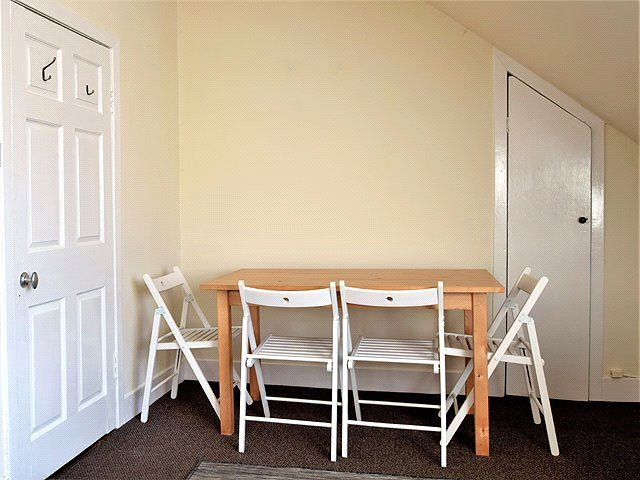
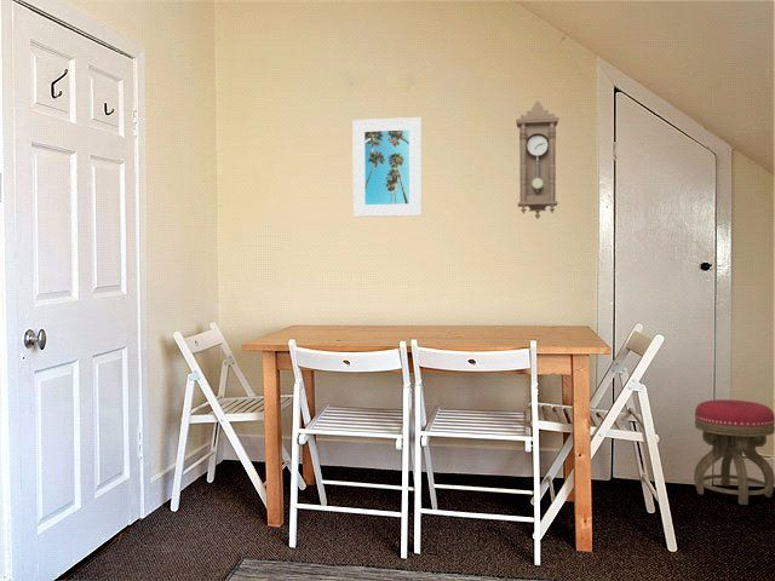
+ pendulum clock [516,99,561,220]
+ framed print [352,116,423,218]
+ stool [693,398,775,506]
